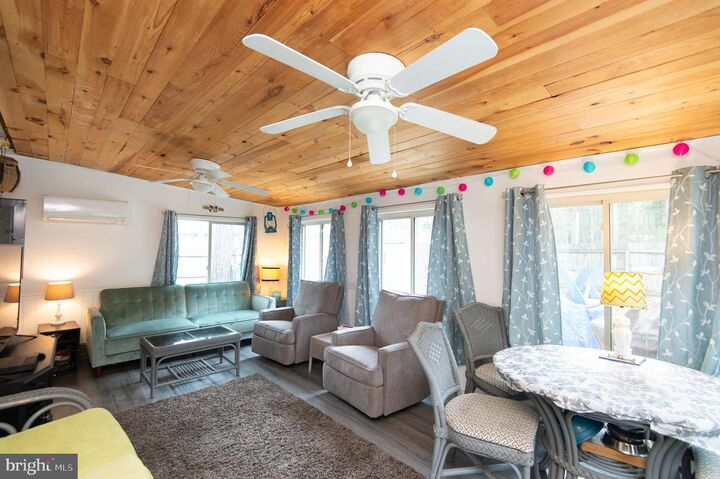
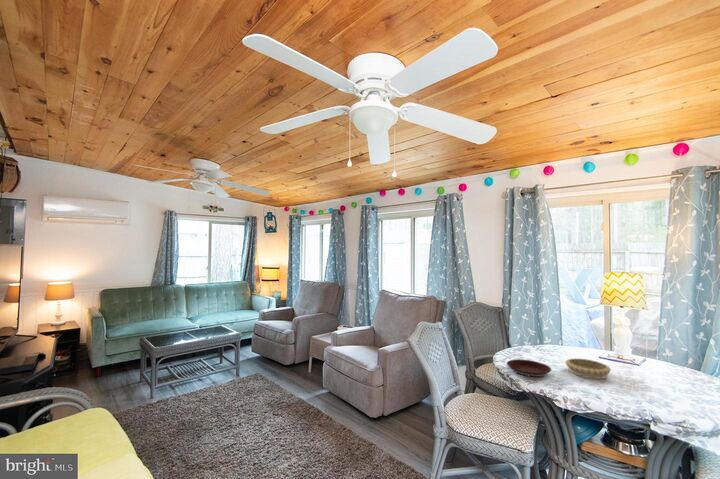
+ decorative bowl [564,357,612,380]
+ plate [506,358,552,378]
